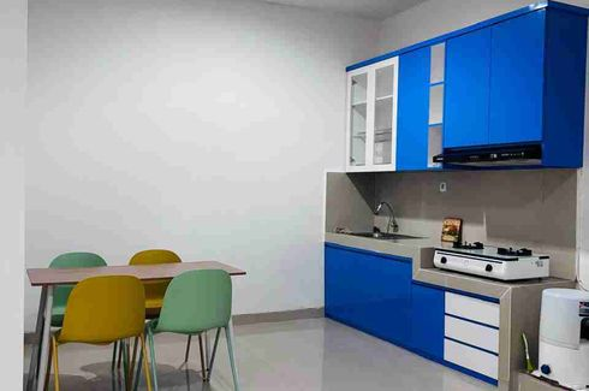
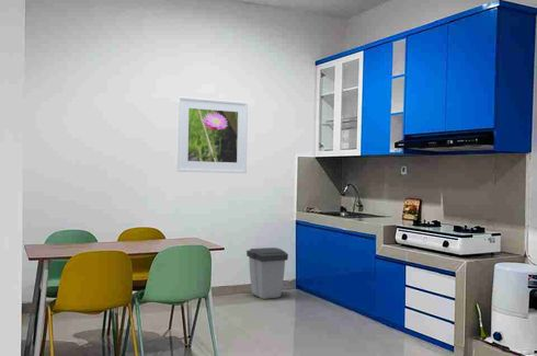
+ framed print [175,95,249,174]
+ trash can [245,246,289,300]
